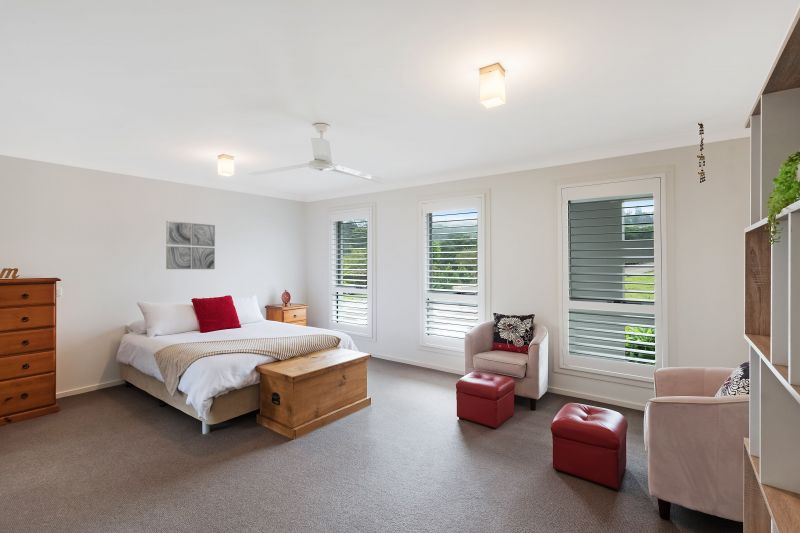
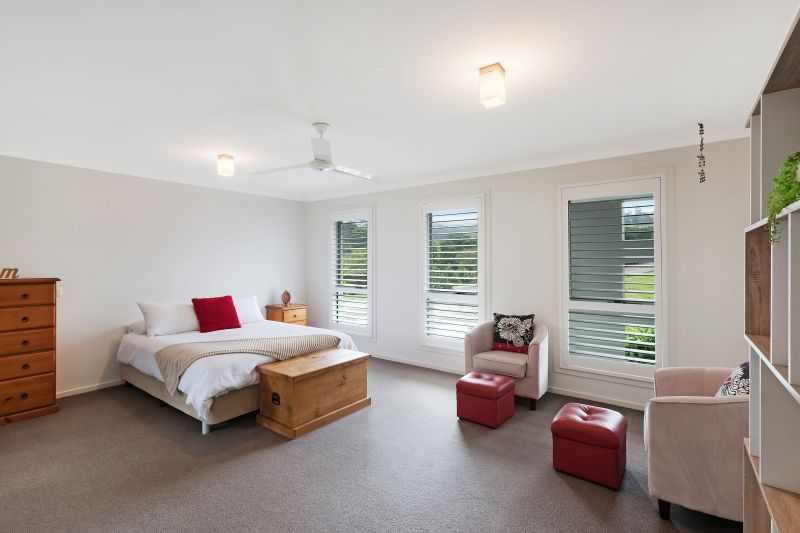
- wall art [165,220,216,270]
